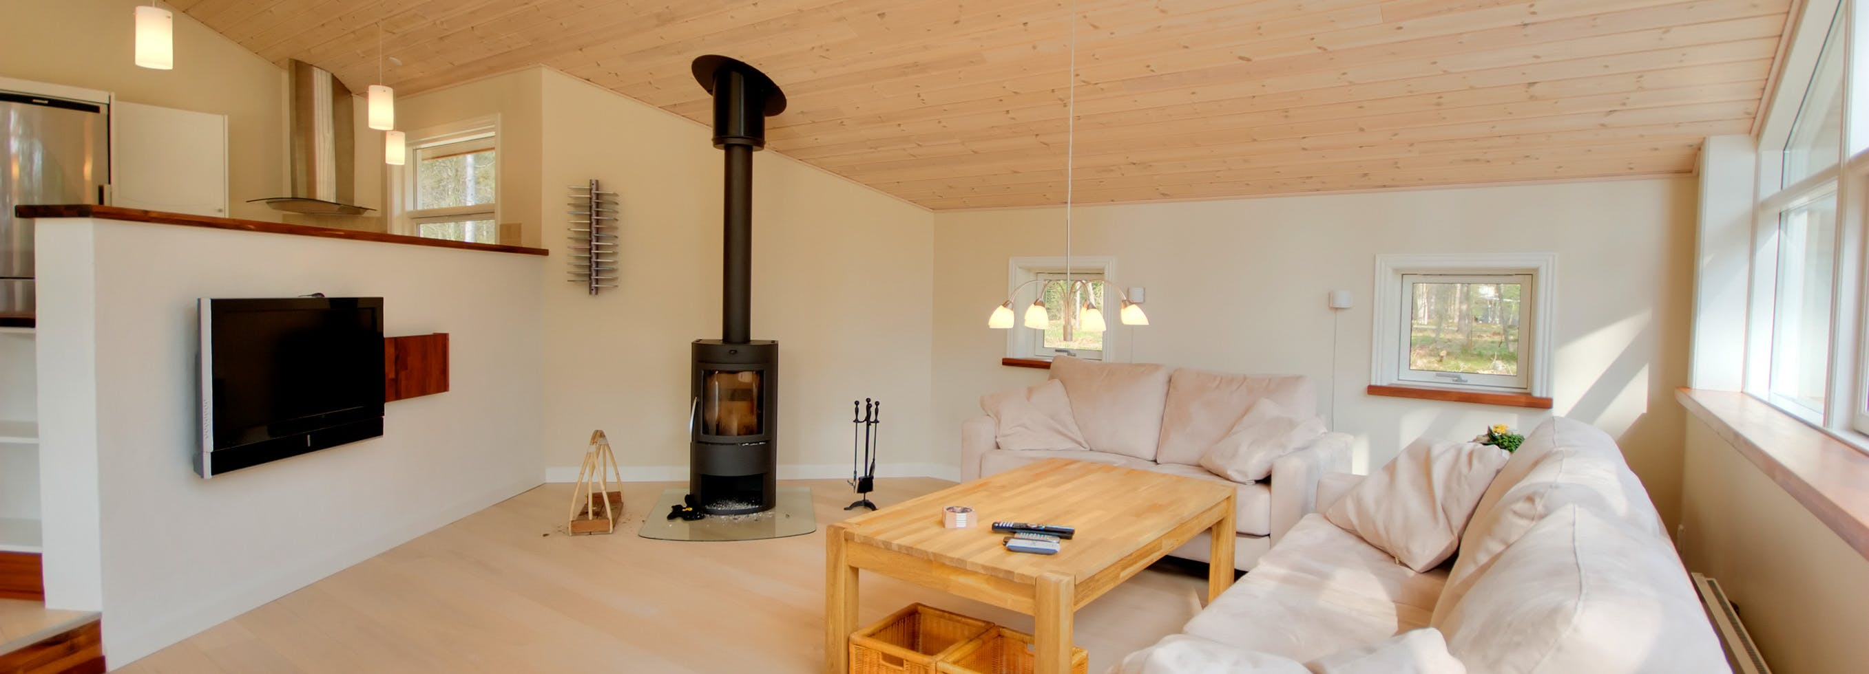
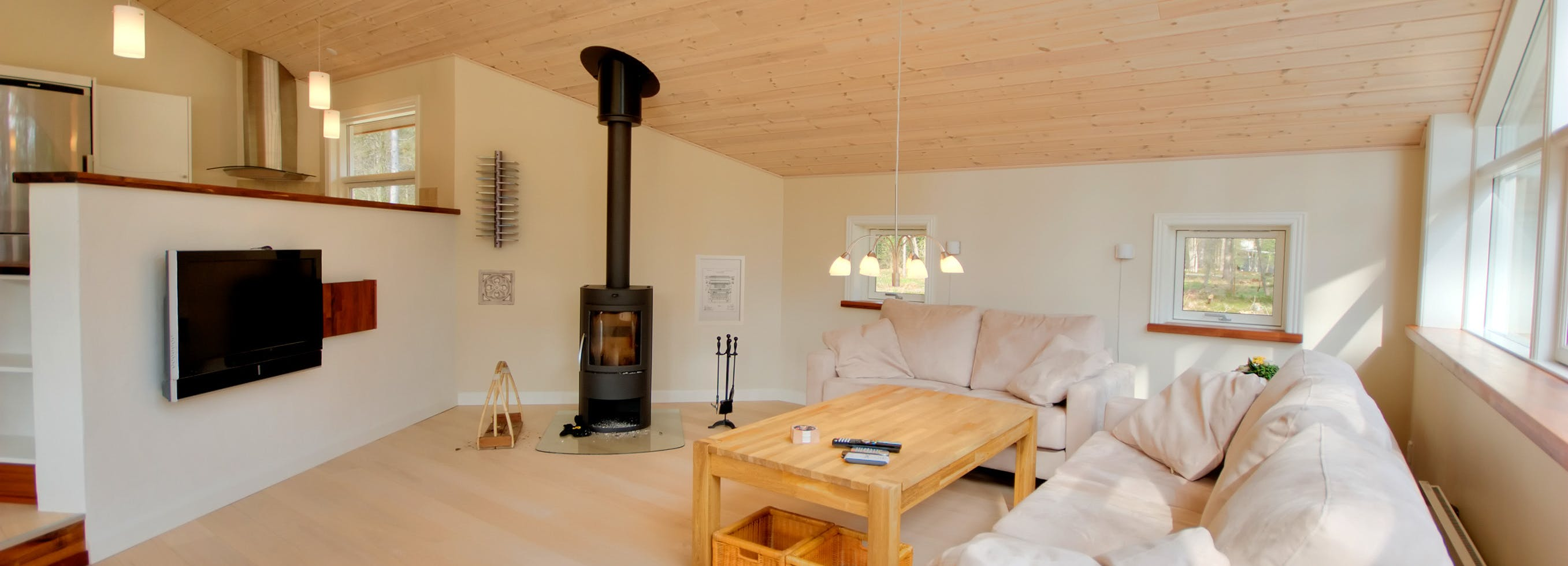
+ wall art [694,254,746,326]
+ wall ornament [478,269,515,306]
